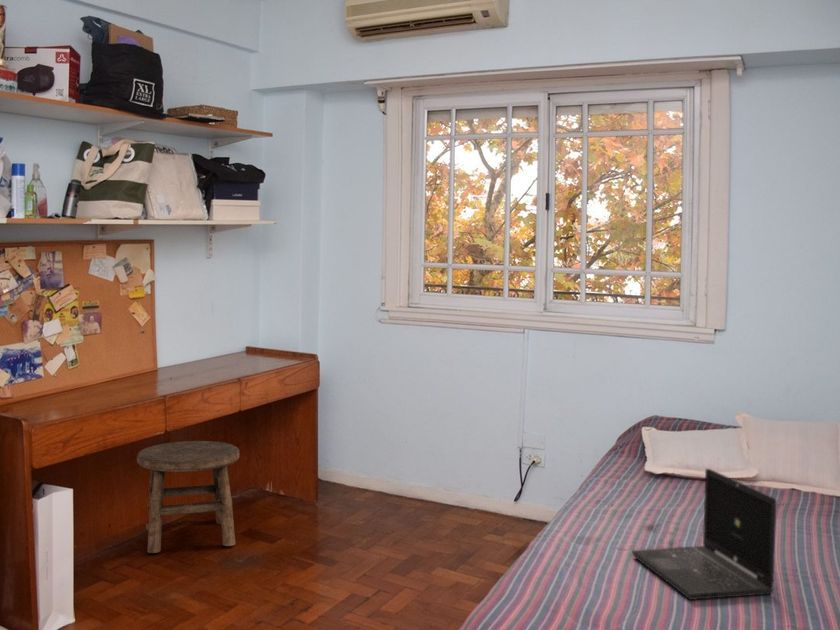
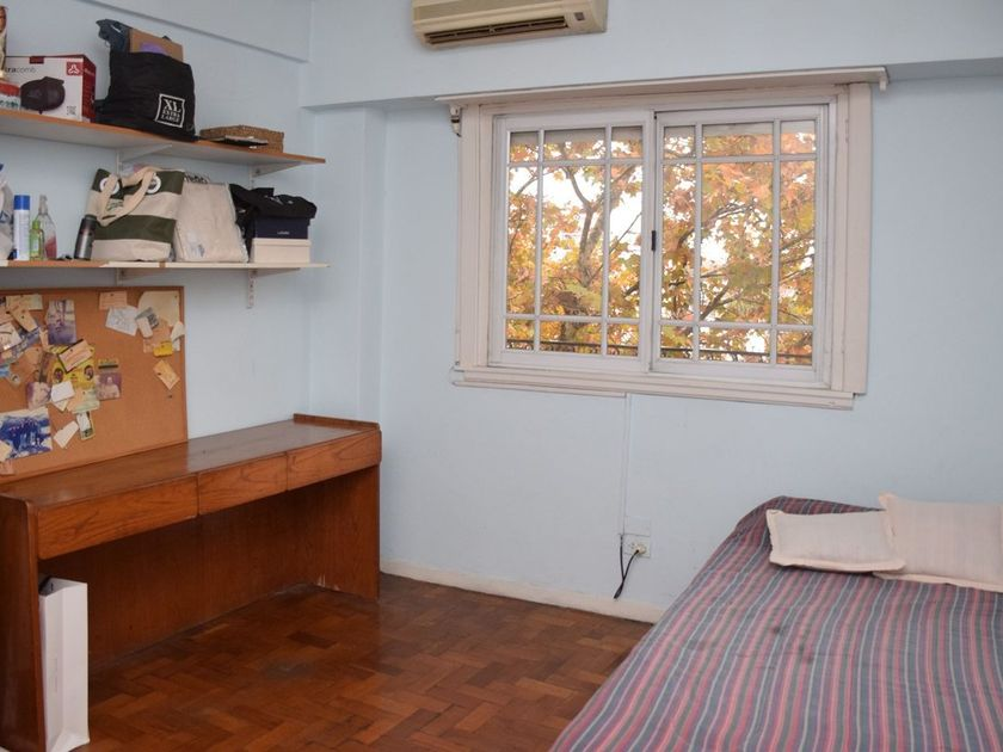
- stool [136,440,240,554]
- laptop [631,468,777,601]
